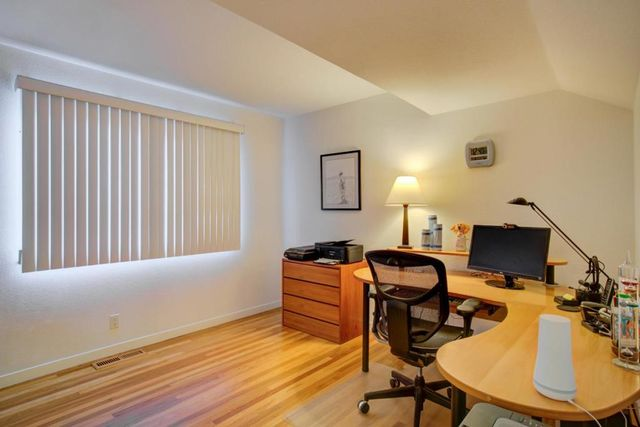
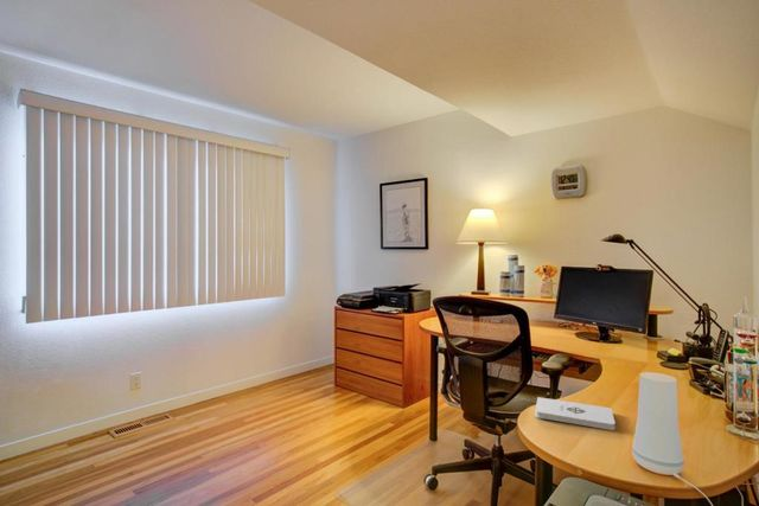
+ notepad [534,396,617,431]
